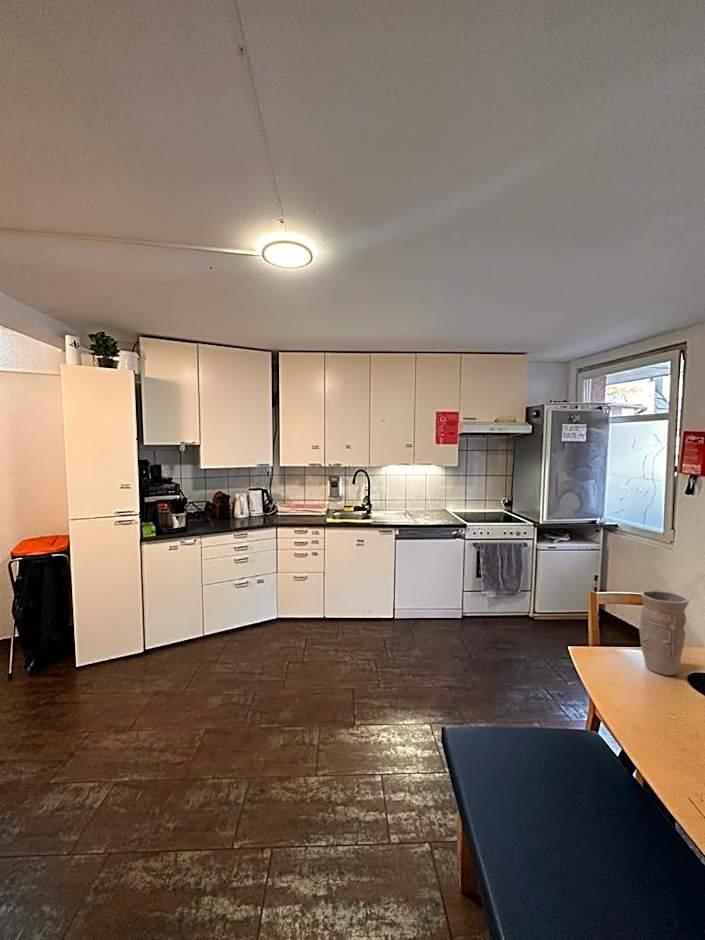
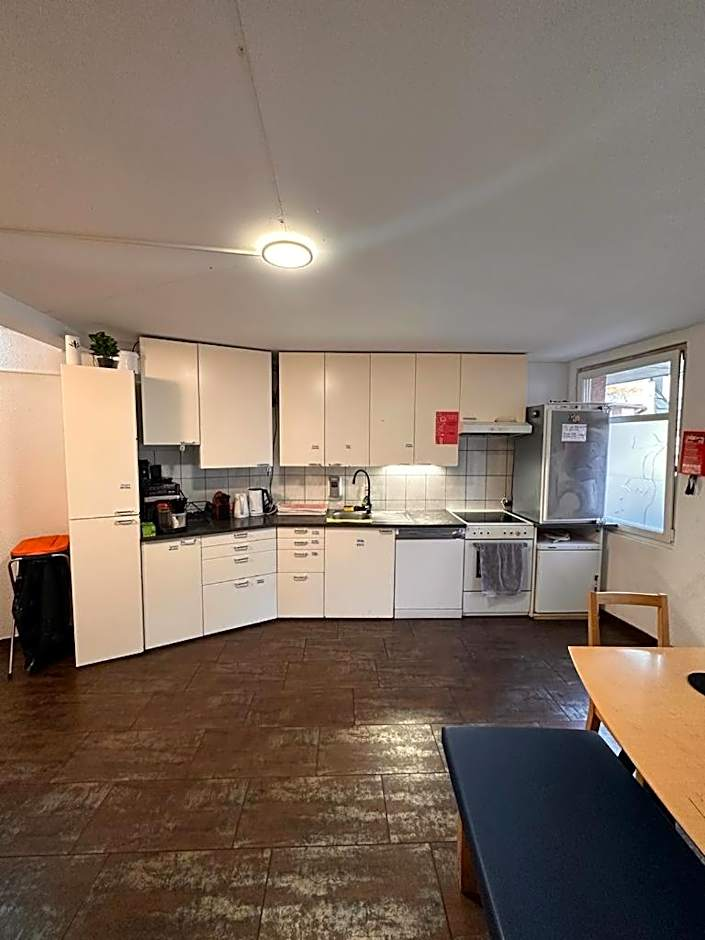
- vase [638,590,690,676]
